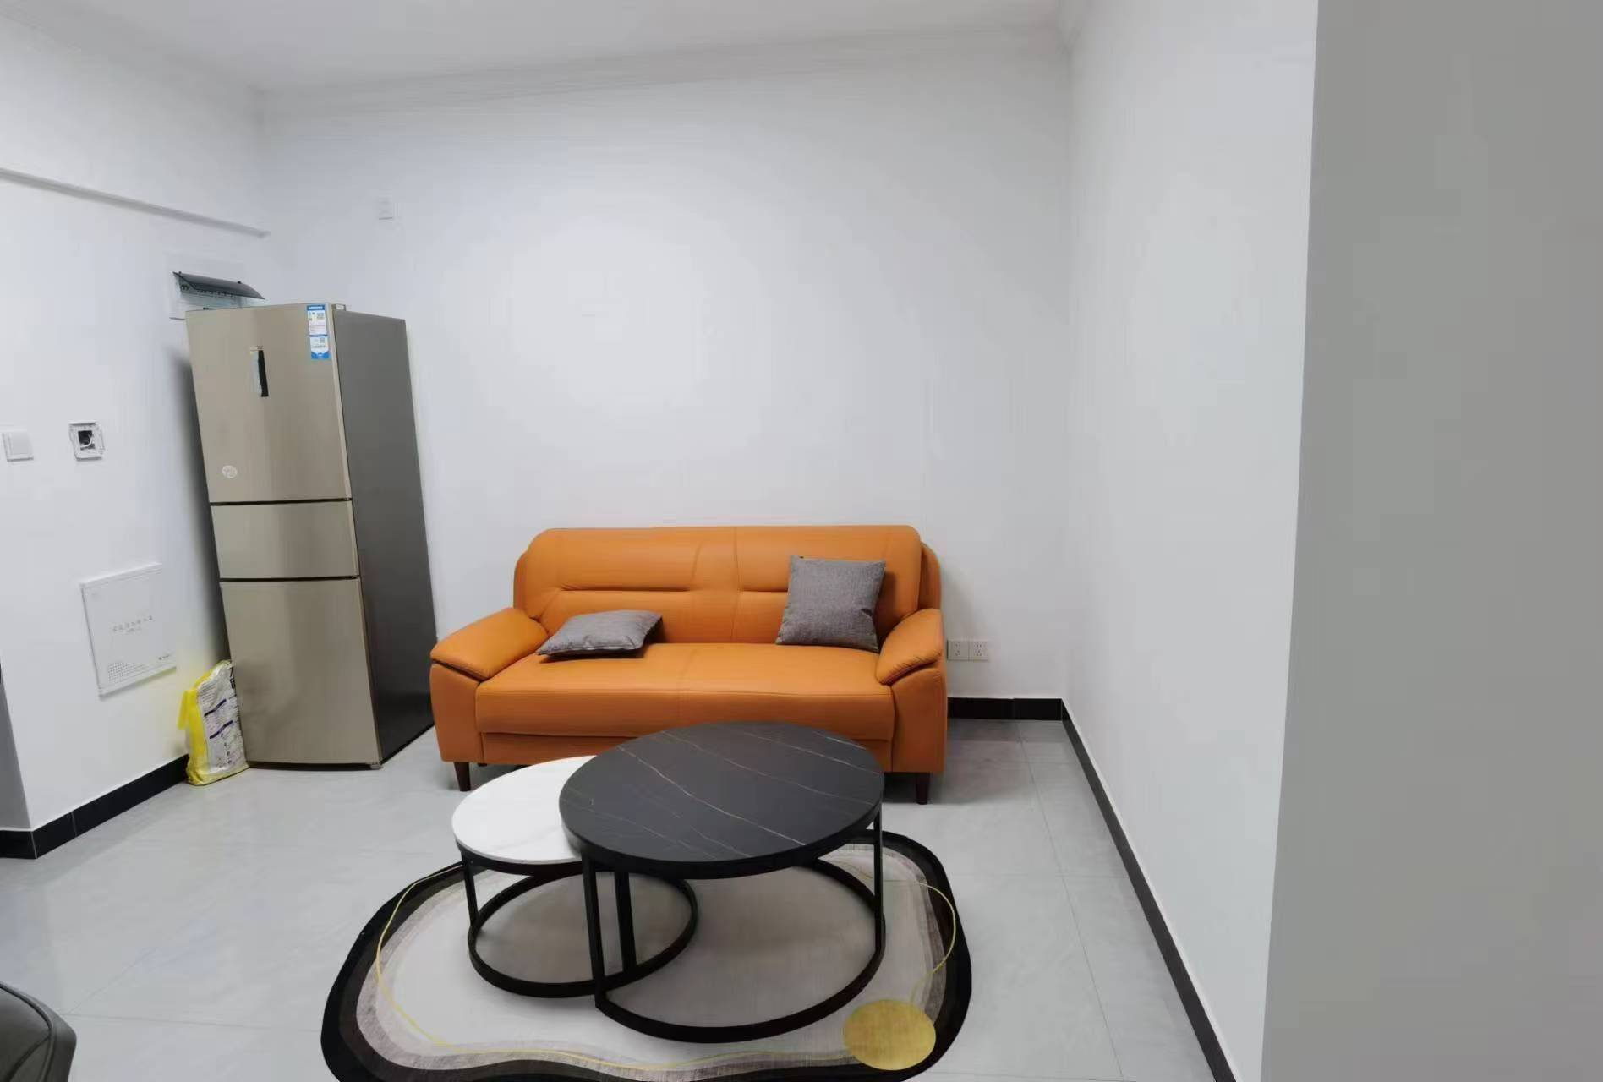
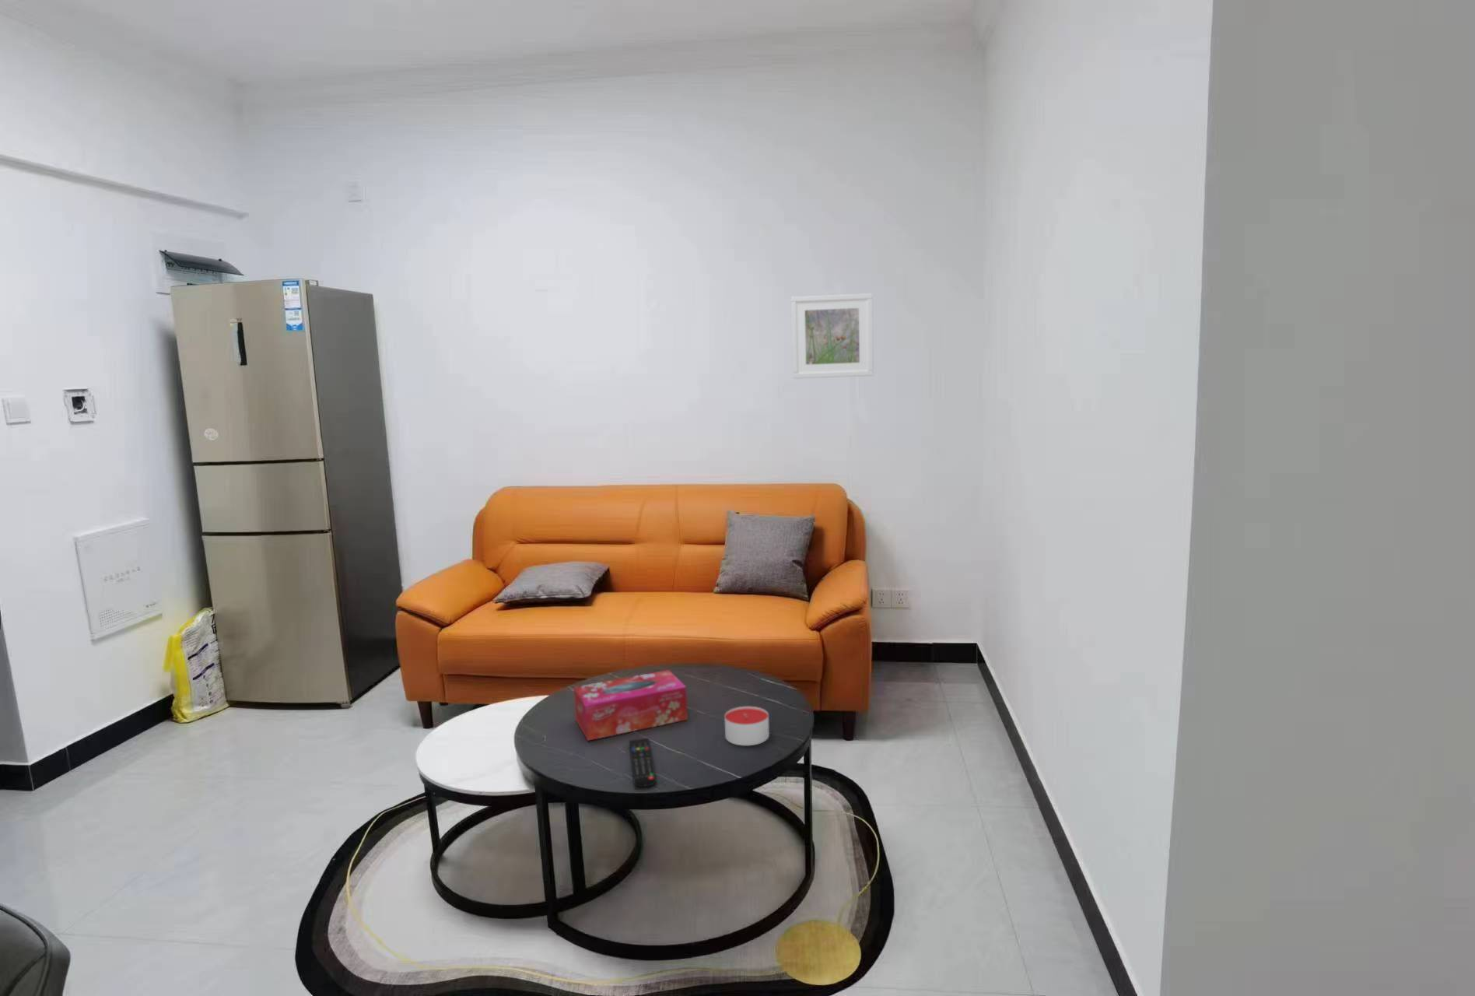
+ candle [724,706,770,746]
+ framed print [790,292,875,380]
+ tissue box [572,669,688,741]
+ remote control [629,737,657,787]
